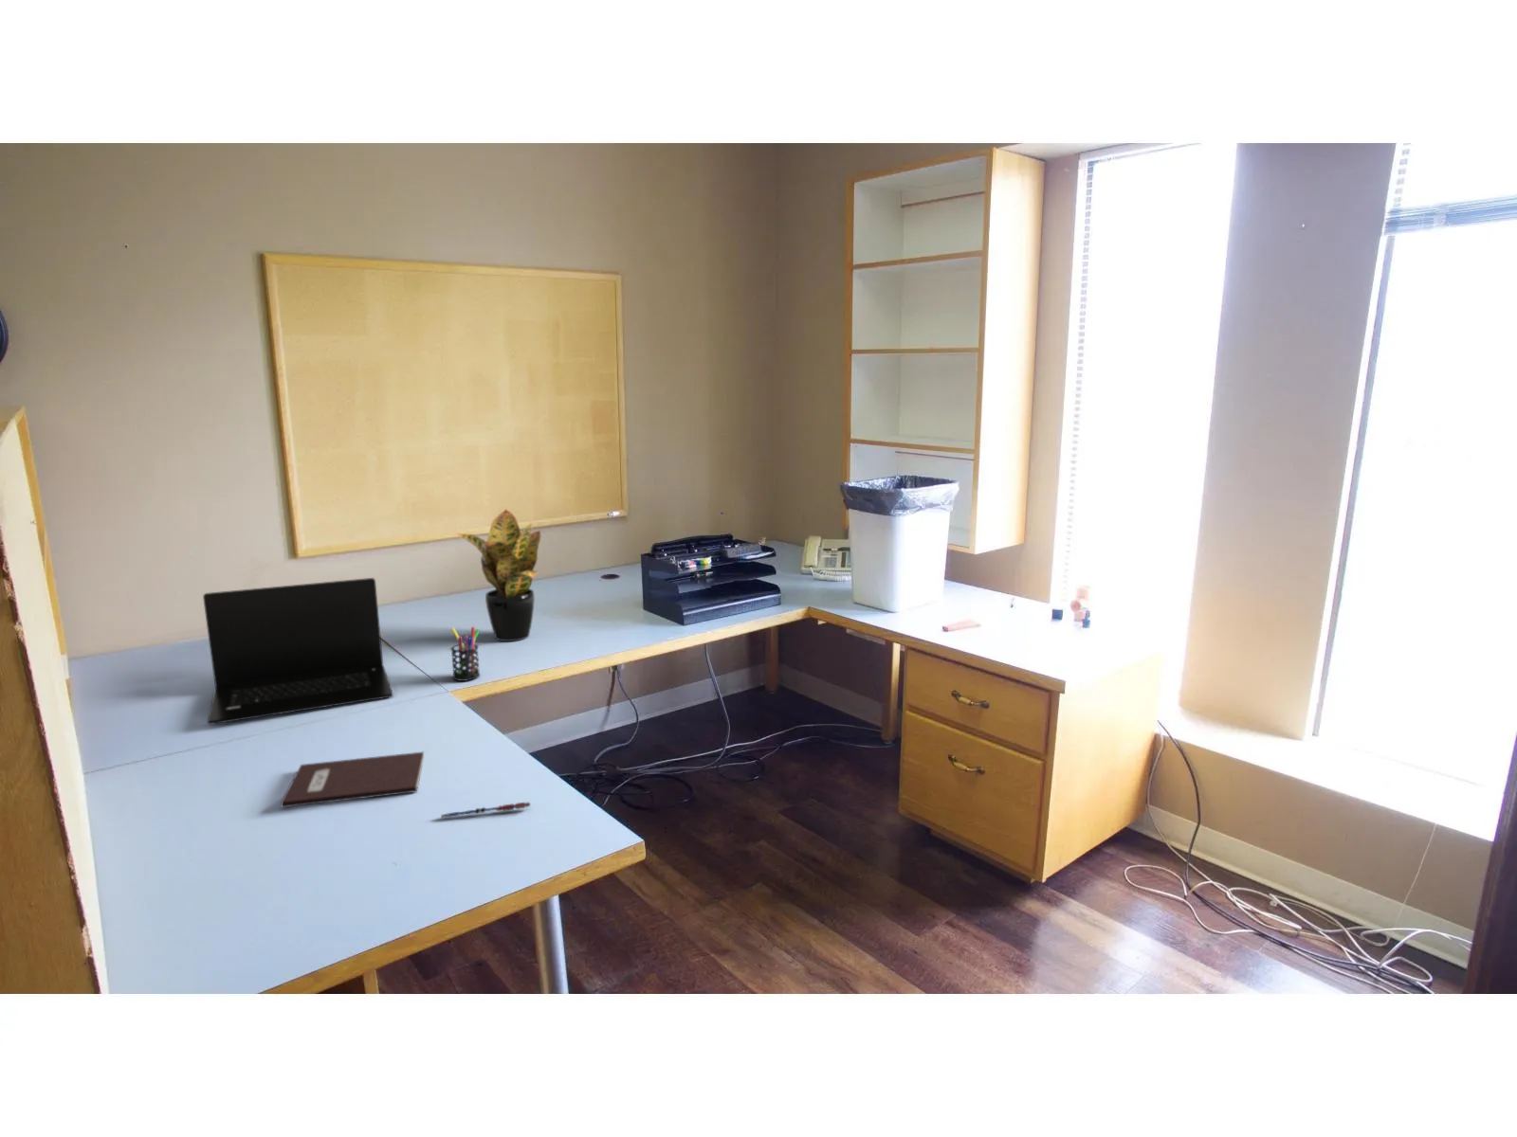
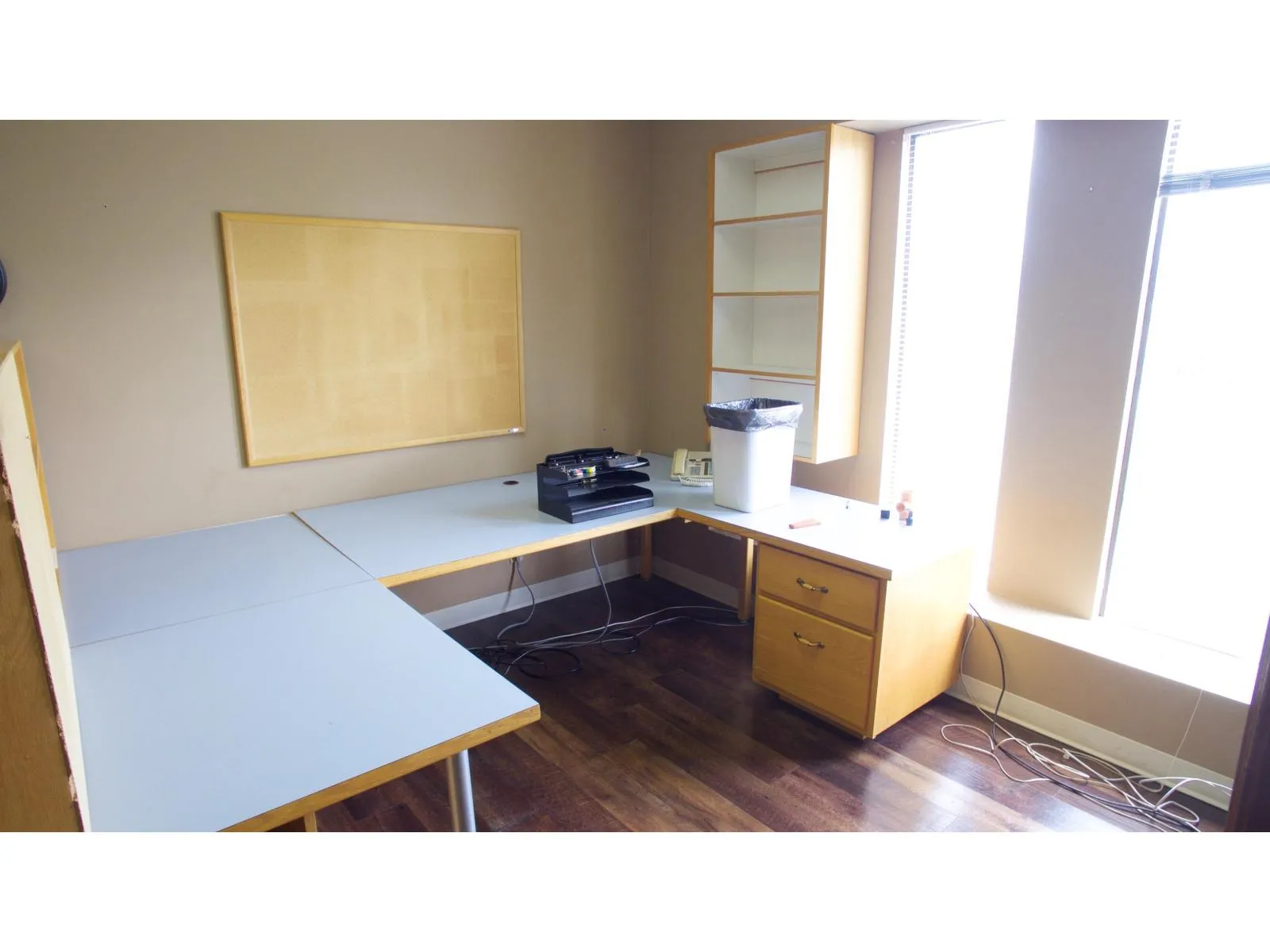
- potted plant [453,509,541,643]
- notebook [281,751,425,809]
- pen [440,801,530,819]
- pen holder [449,626,480,682]
- laptop [202,577,394,726]
